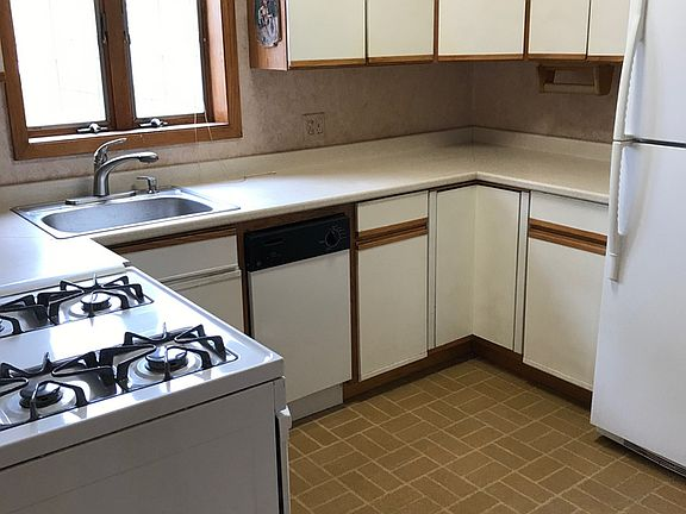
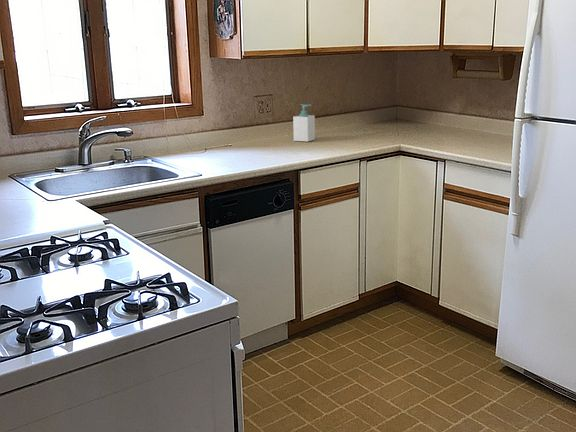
+ soap bottle [292,103,316,143]
